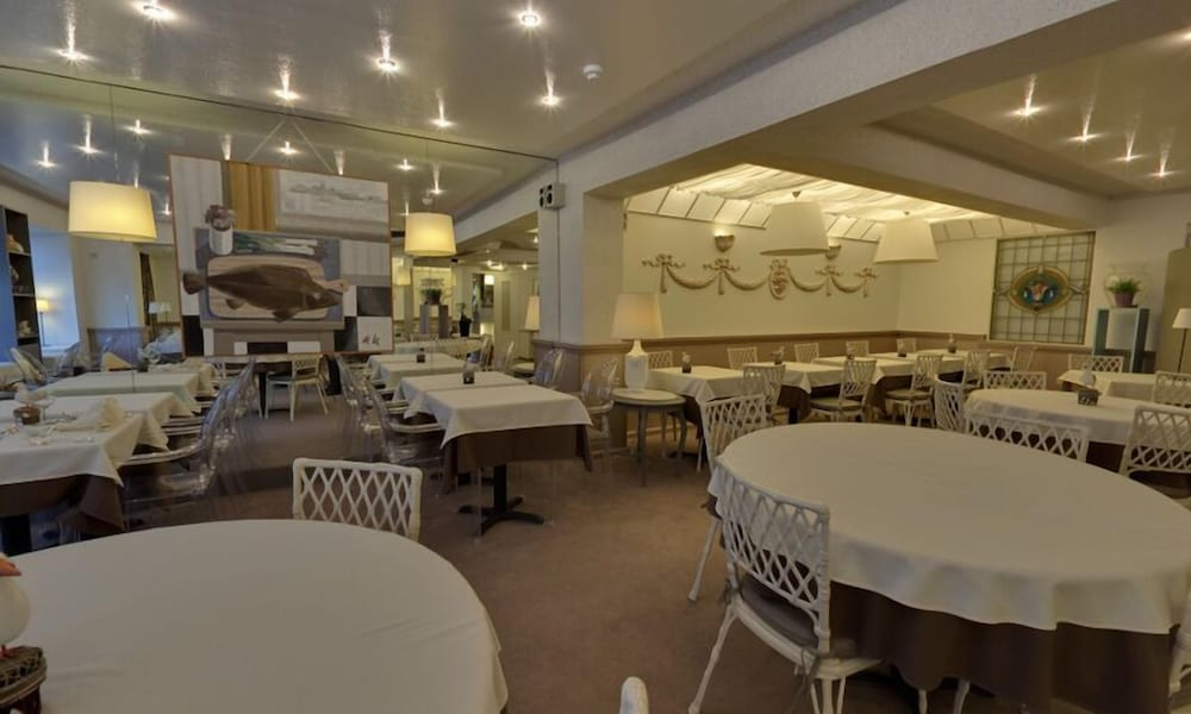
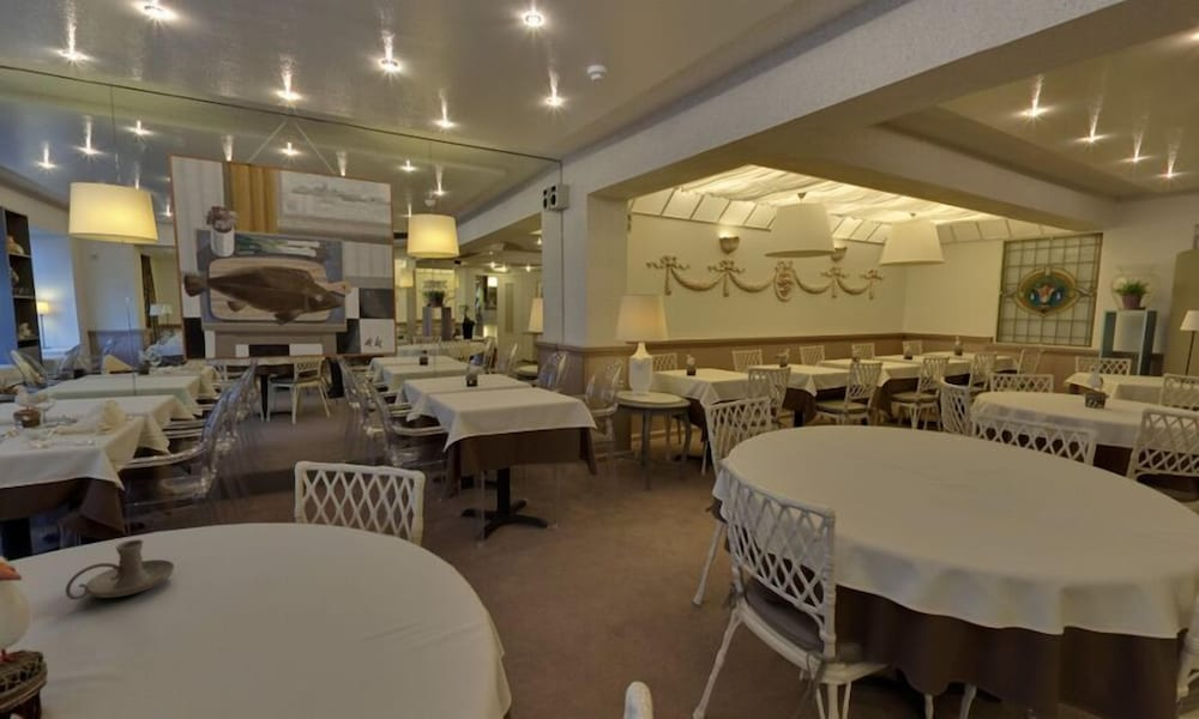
+ candle holder [65,538,176,600]
